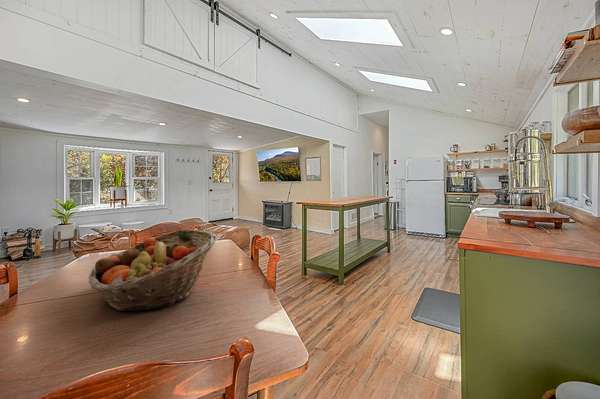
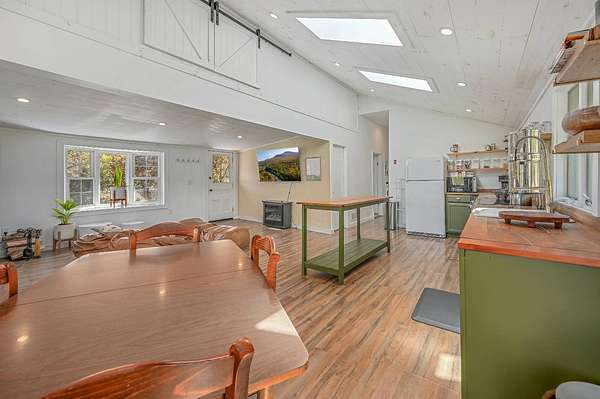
- fruit basket [88,229,218,312]
